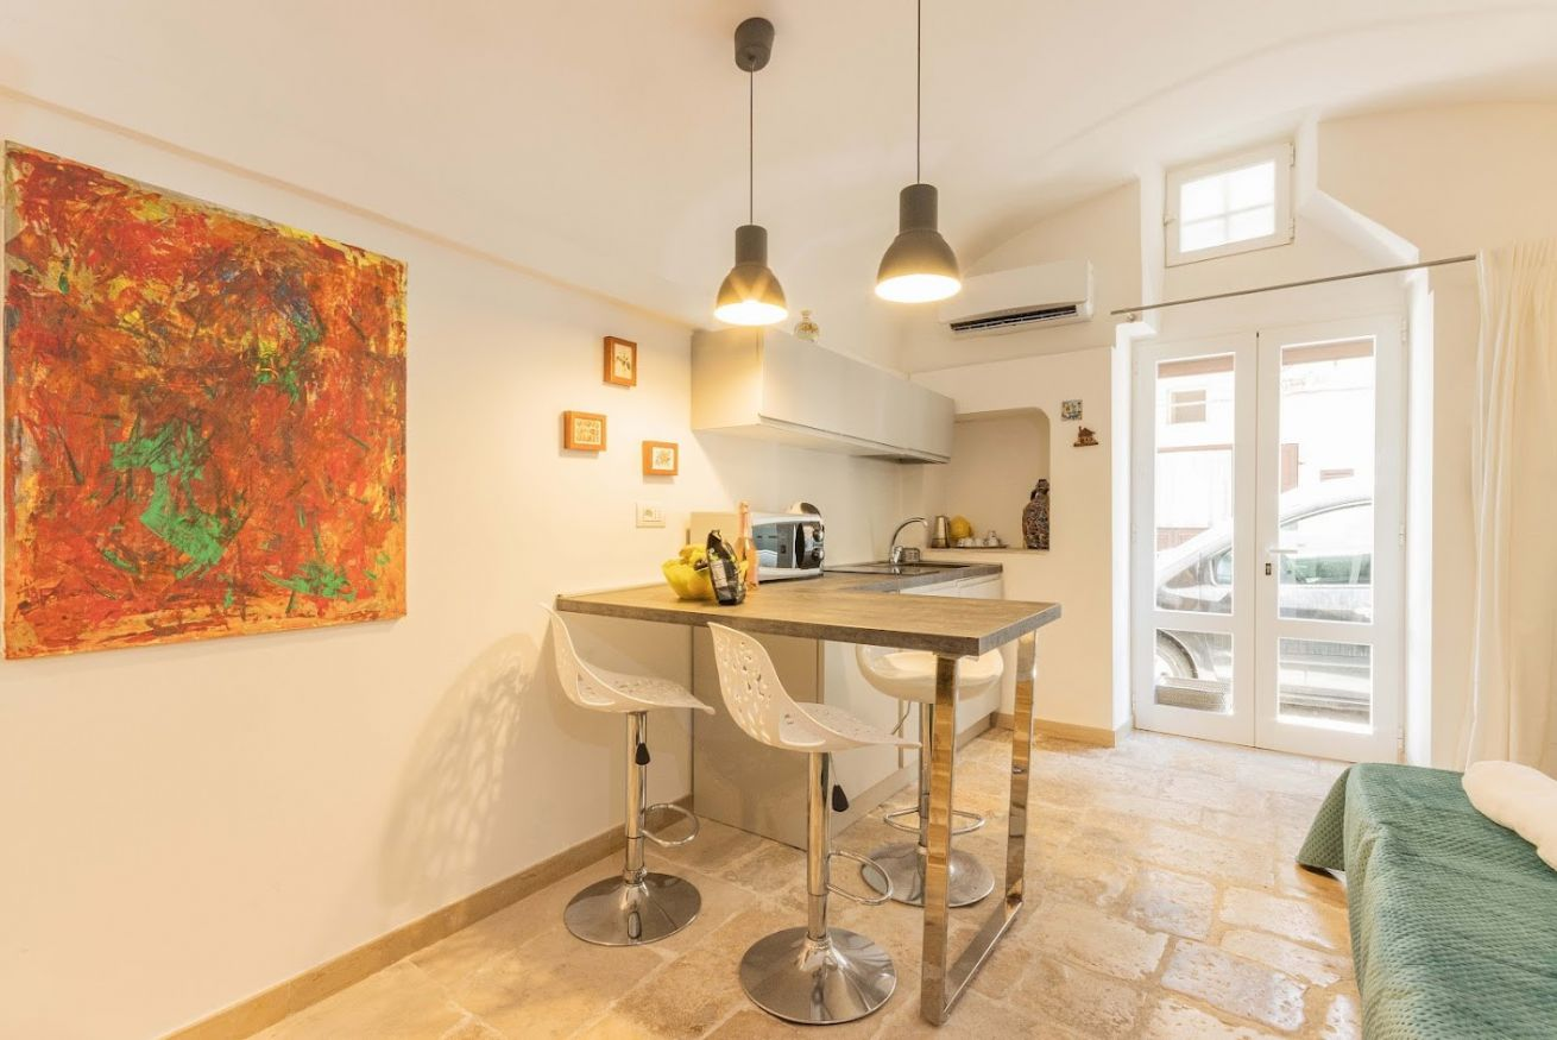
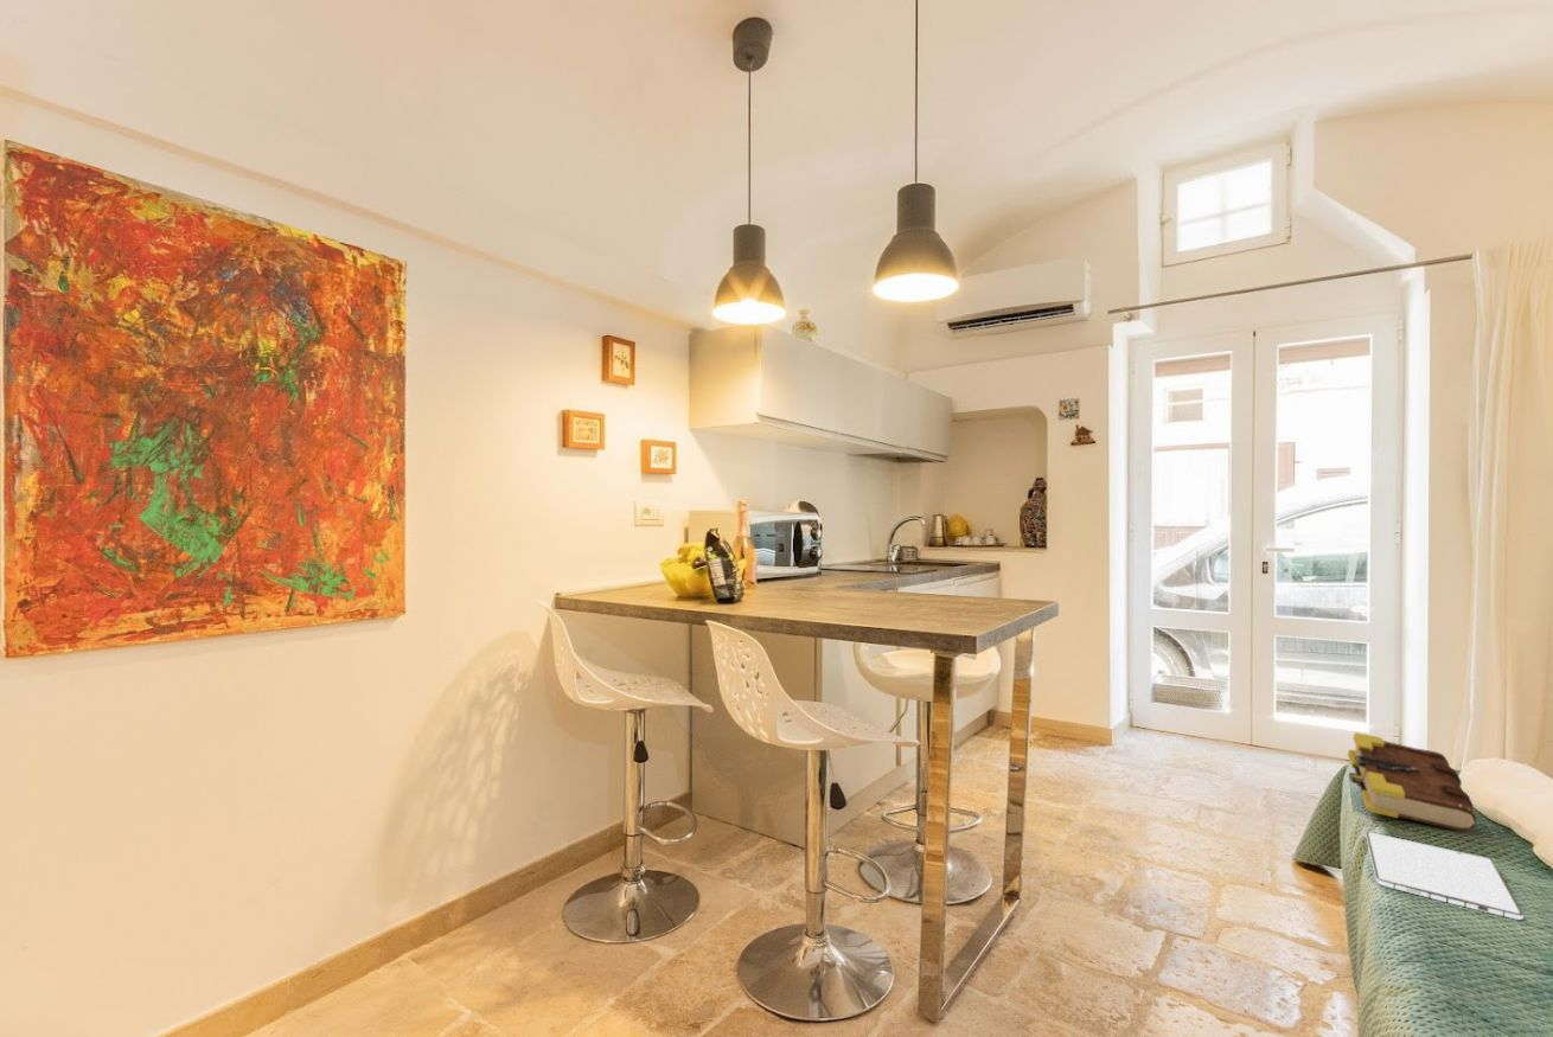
+ book [1347,731,1478,832]
+ tablet [1365,831,1525,921]
